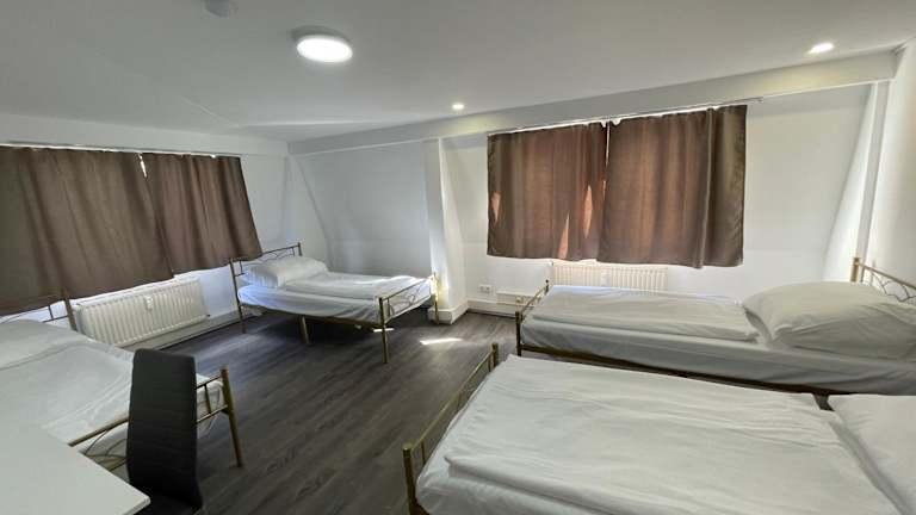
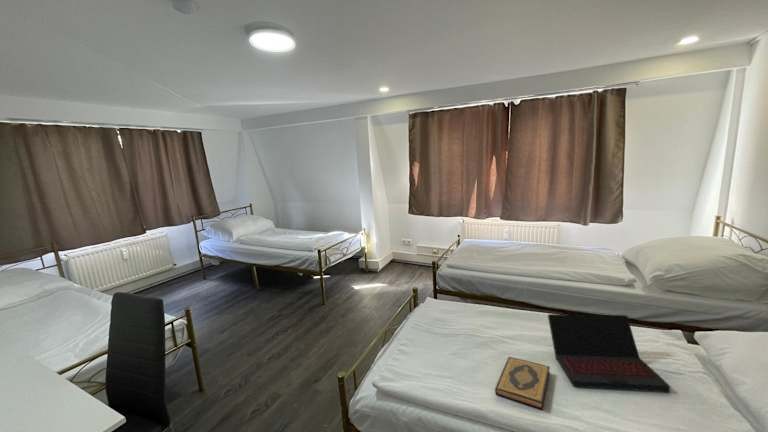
+ laptop [547,313,671,393]
+ hardback book [494,356,551,411]
